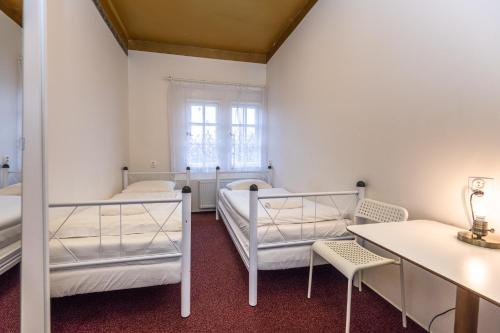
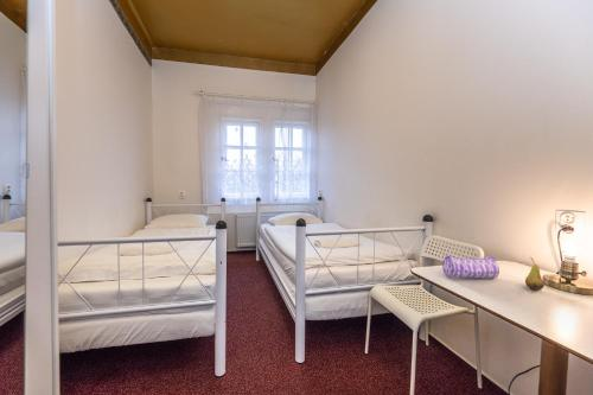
+ fruit [524,256,546,292]
+ pencil case [441,254,500,280]
